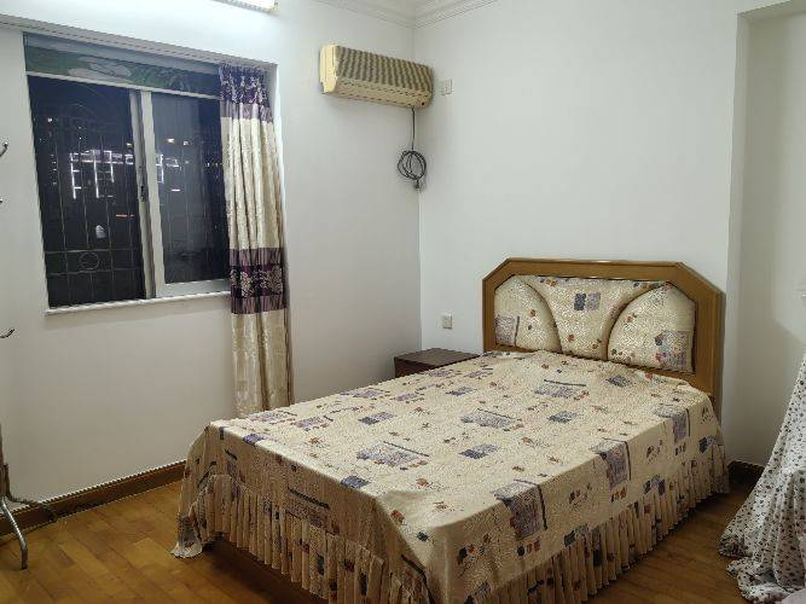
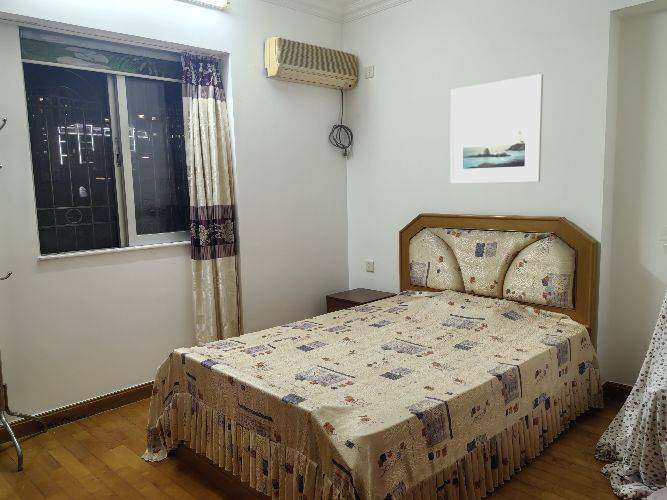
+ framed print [449,73,544,184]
